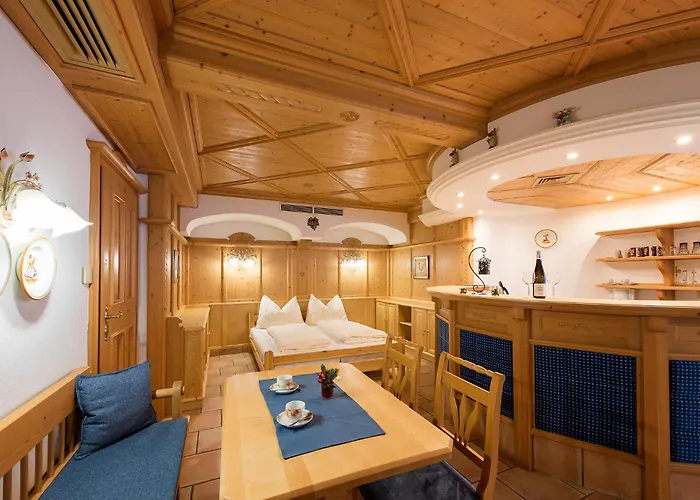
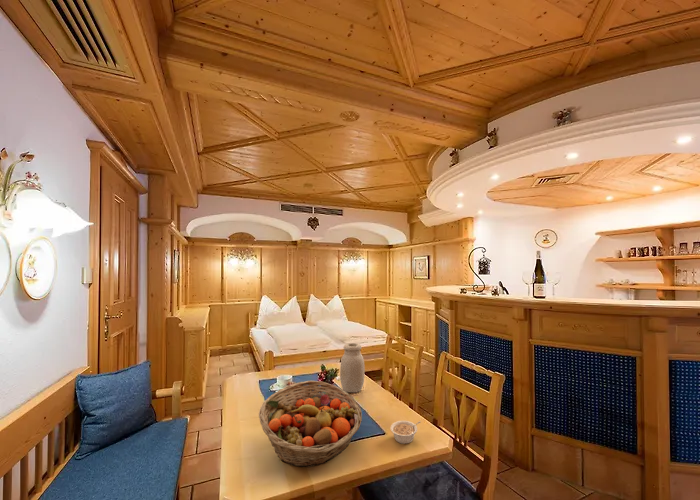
+ fruit basket [258,380,363,468]
+ legume [390,420,422,445]
+ jar [339,342,366,393]
